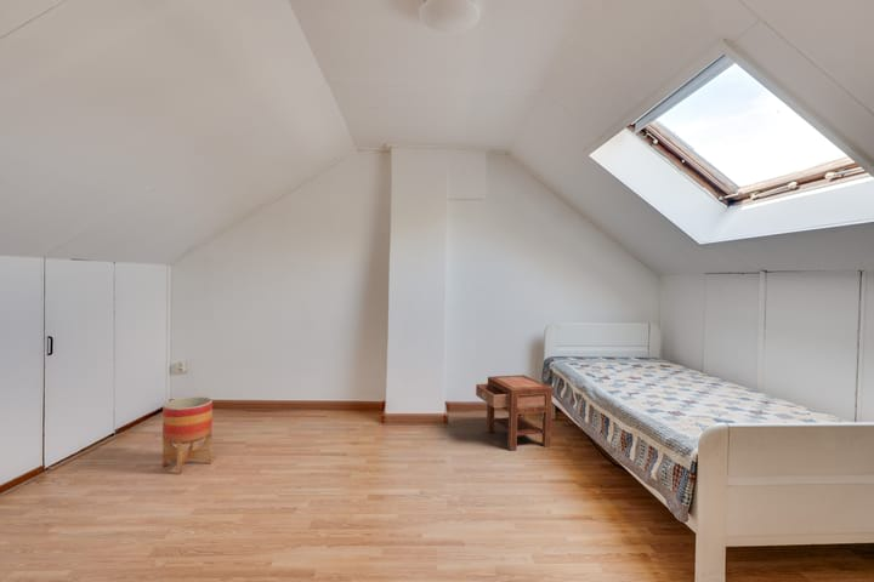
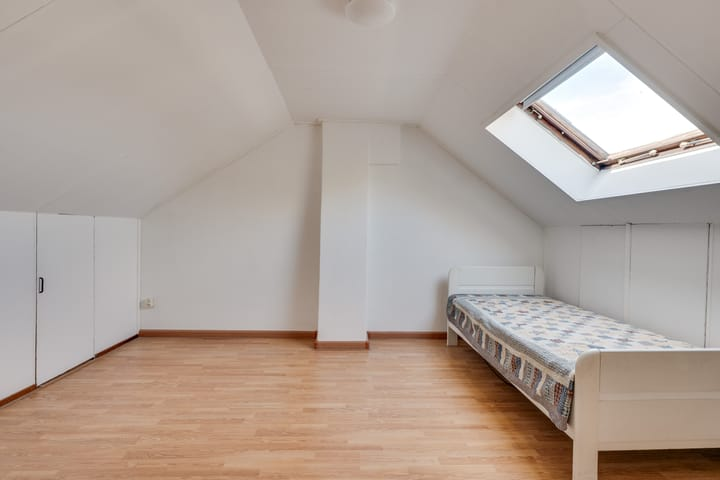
- nightstand [475,373,554,452]
- planter [161,395,214,475]
